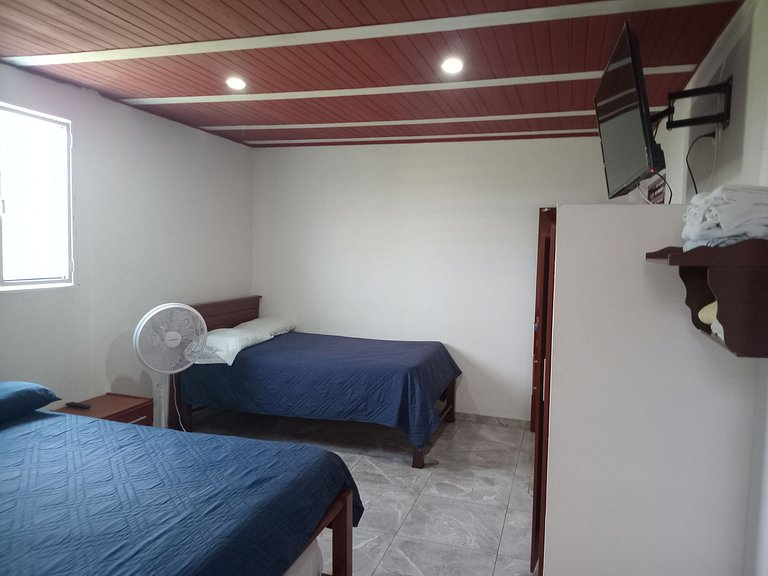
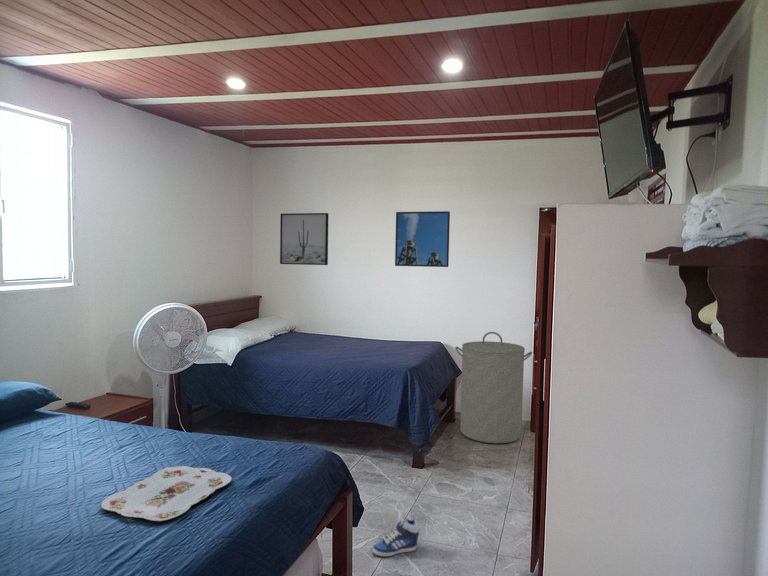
+ wall art [279,212,329,266]
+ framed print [394,210,451,268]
+ laundry hamper [454,331,533,444]
+ serving tray [100,465,232,522]
+ sneaker [372,516,420,557]
